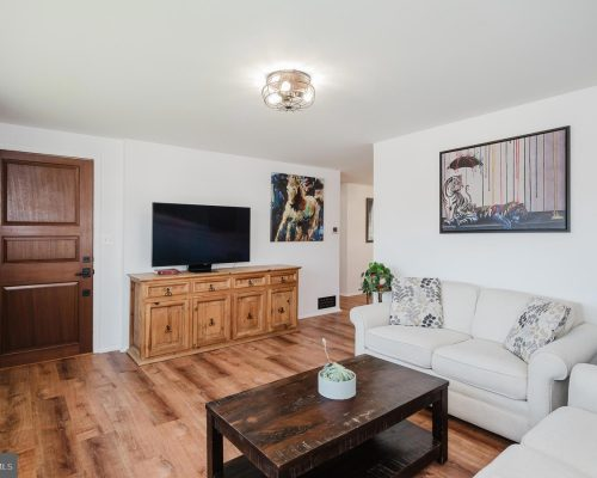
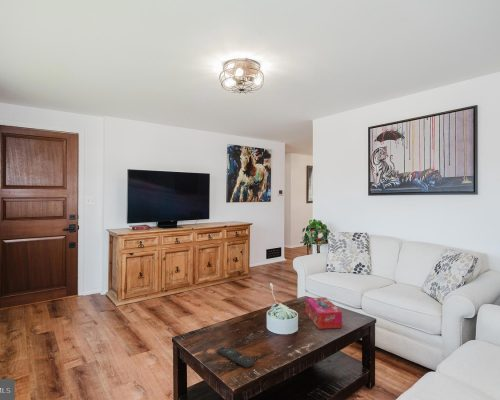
+ tissue box [304,296,343,330]
+ remote control [217,345,255,368]
